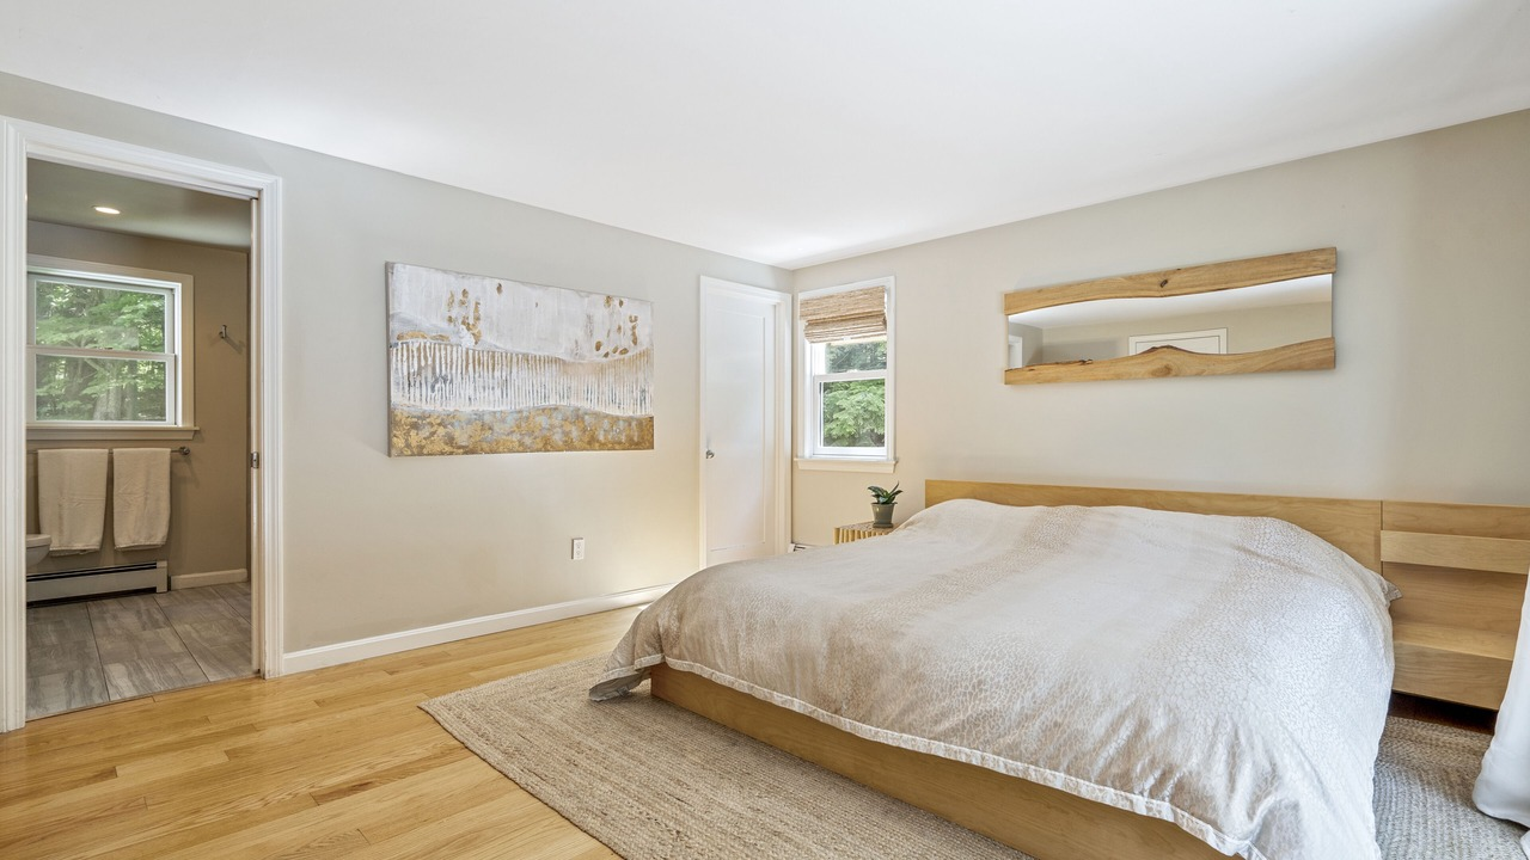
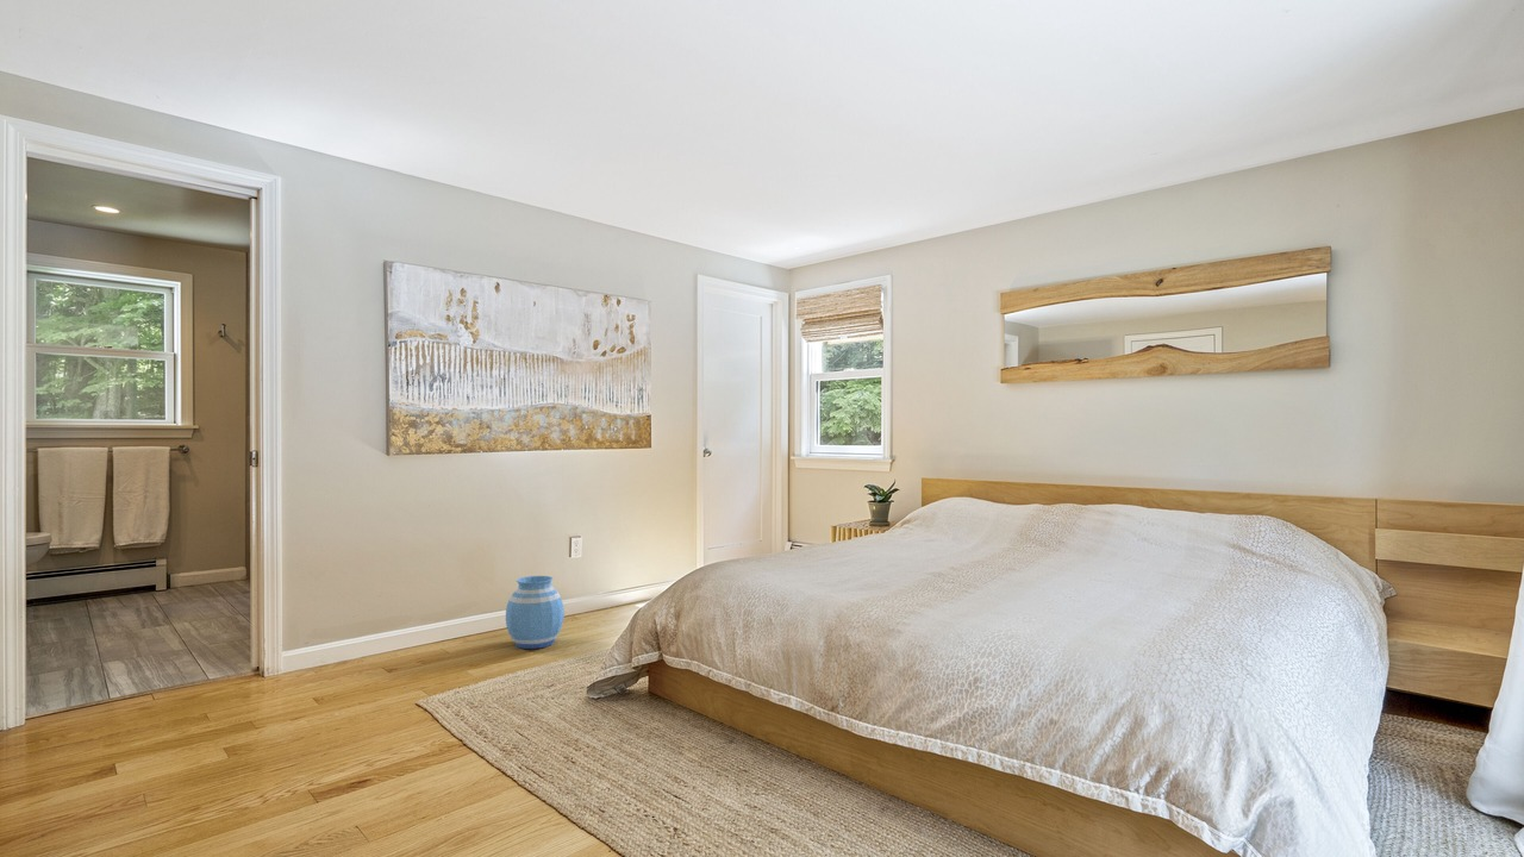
+ vase [505,575,566,650]
